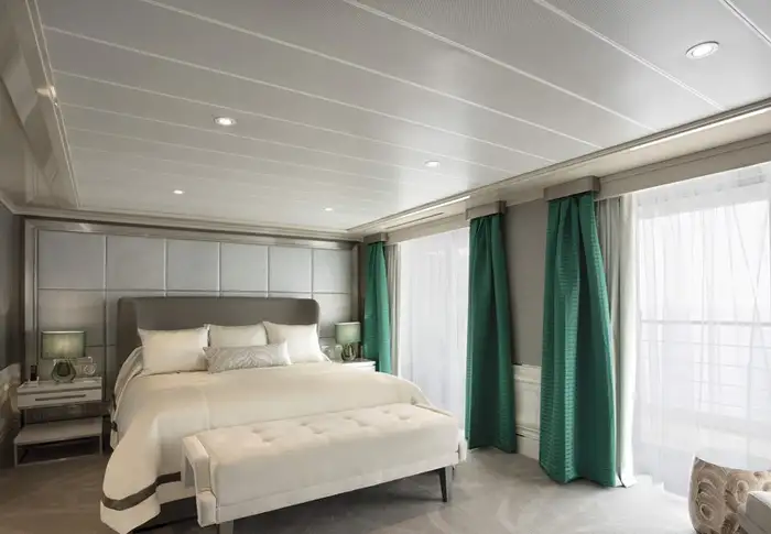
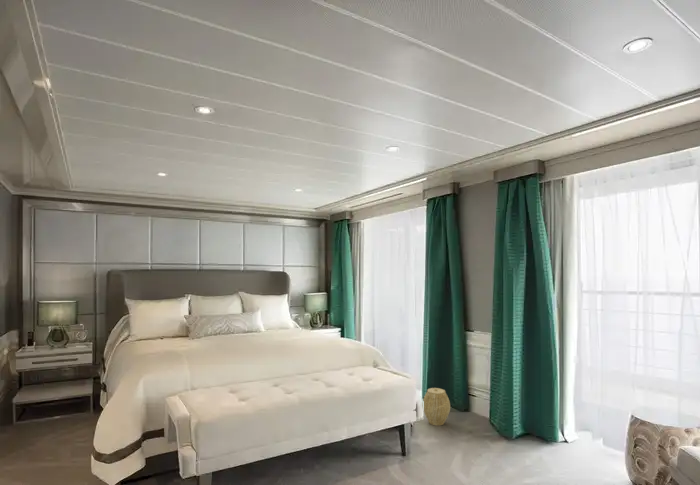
+ woven basket [422,387,451,426]
